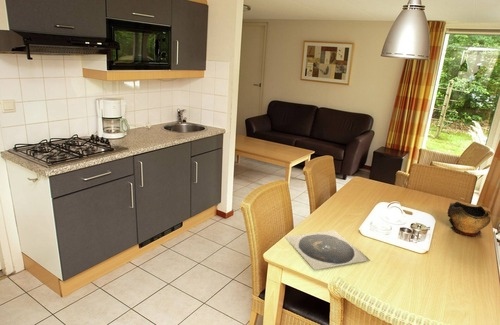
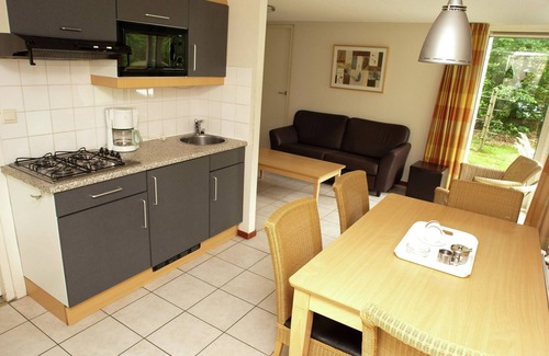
- decorative bowl [446,201,492,237]
- plate [284,229,370,271]
